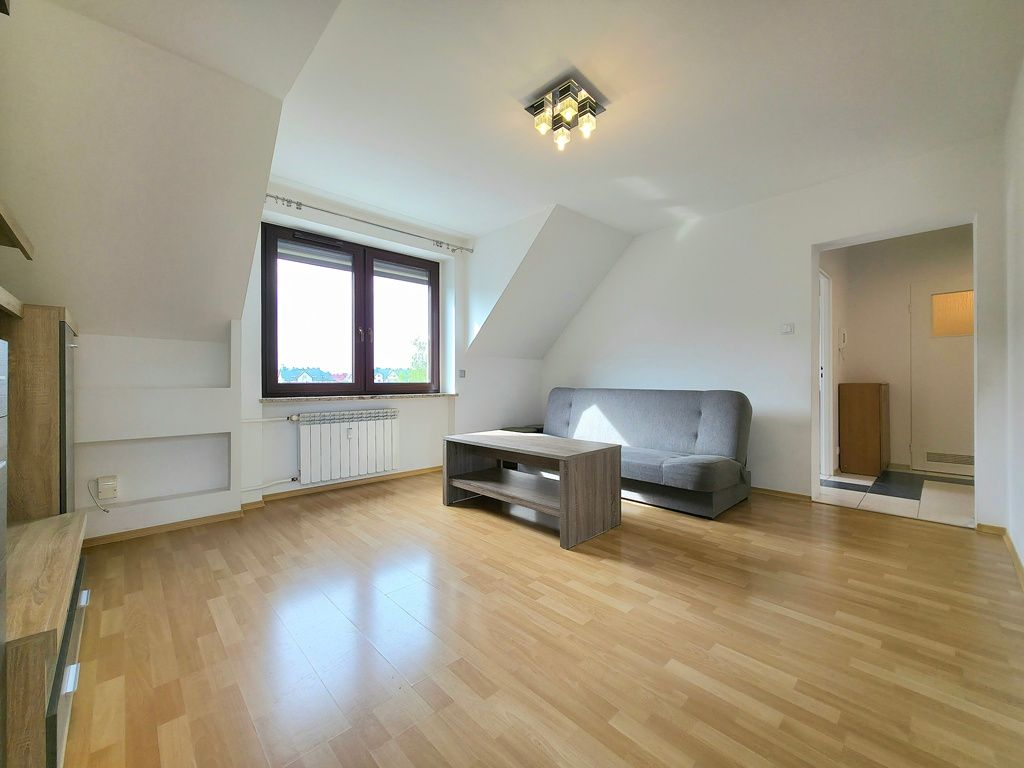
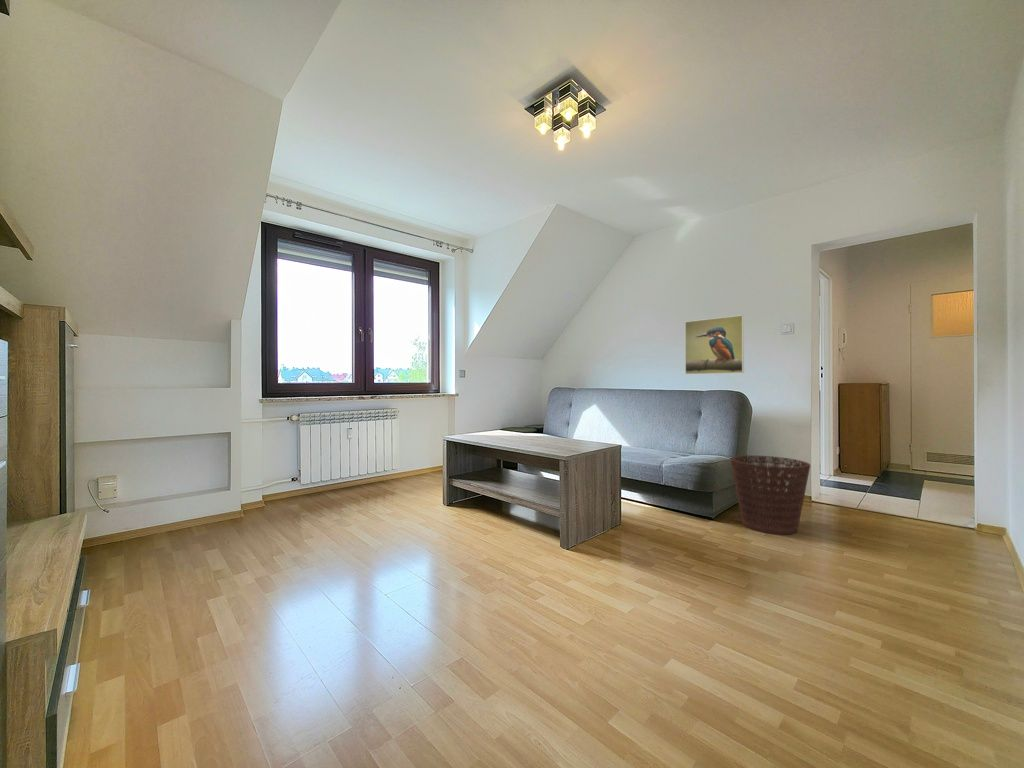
+ basket [729,454,811,535]
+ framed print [684,314,745,375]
